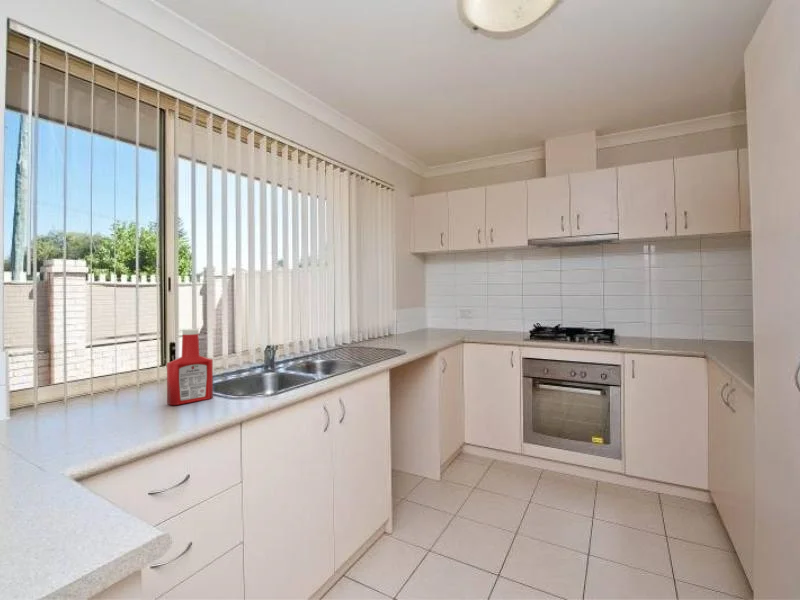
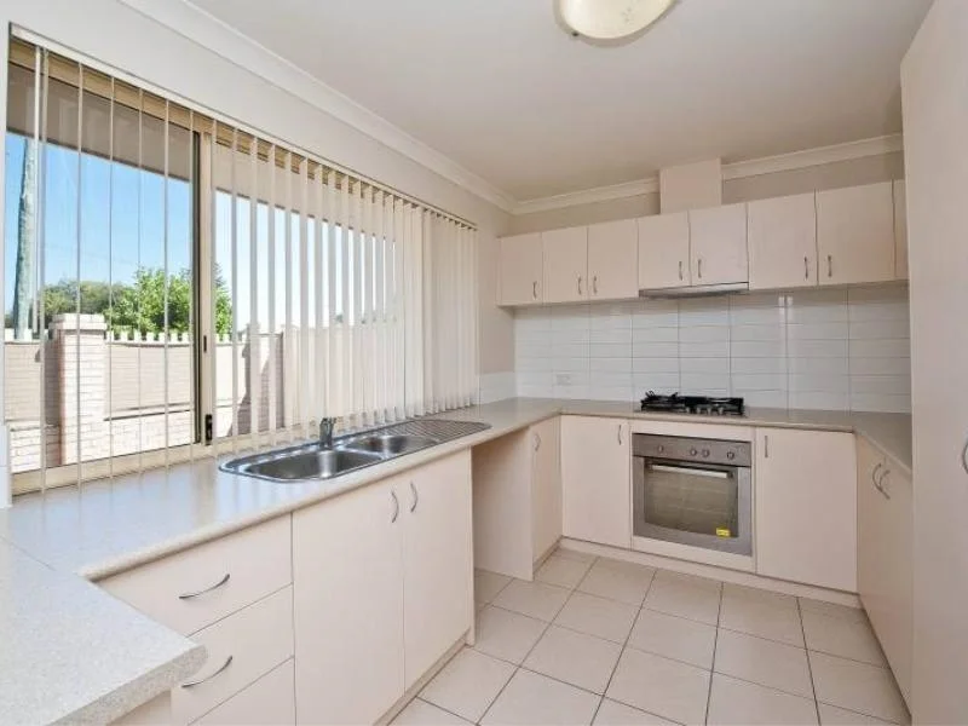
- soap bottle [166,328,214,406]
